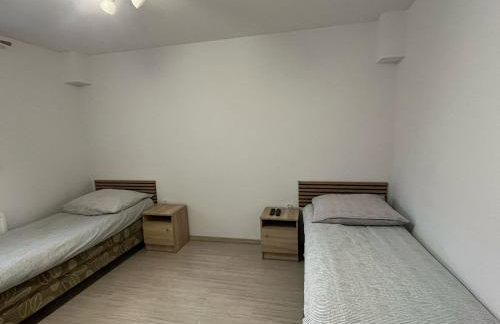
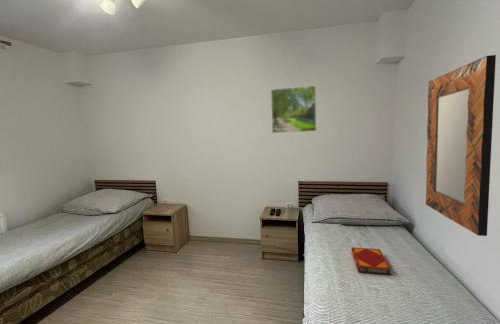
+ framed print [270,85,317,134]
+ hardback book [350,246,392,276]
+ home mirror [425,54,497,237]
